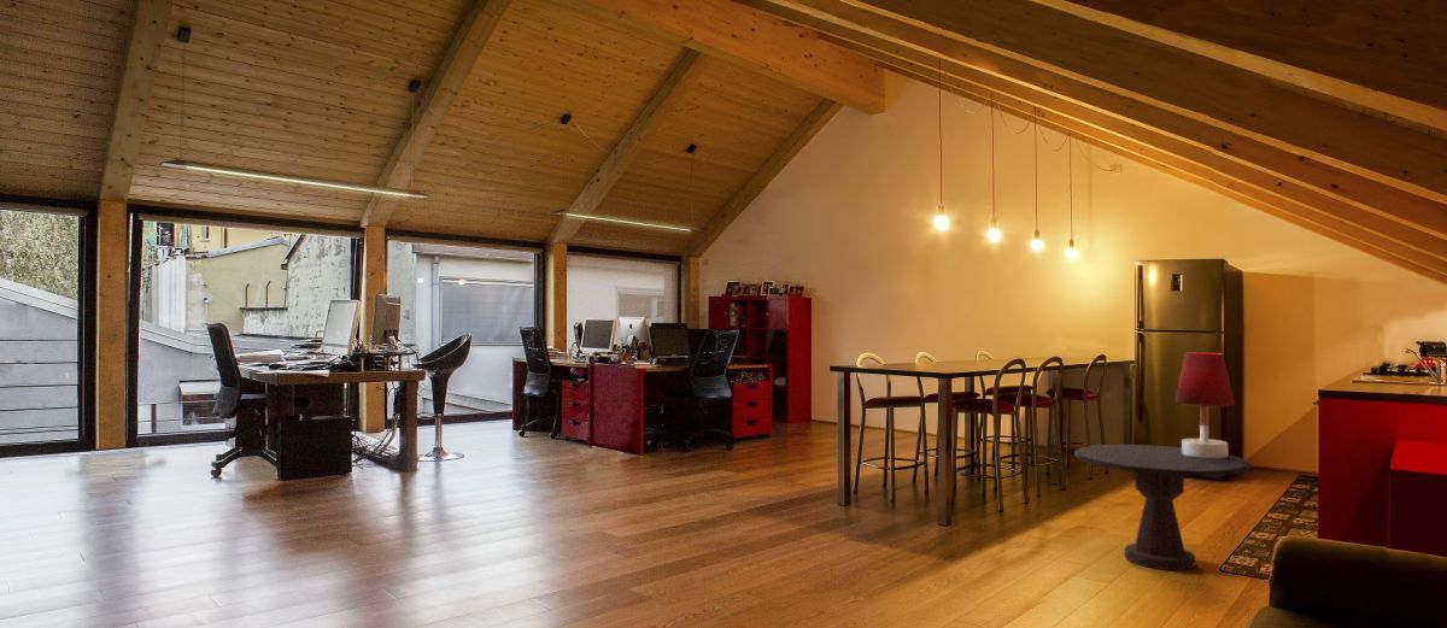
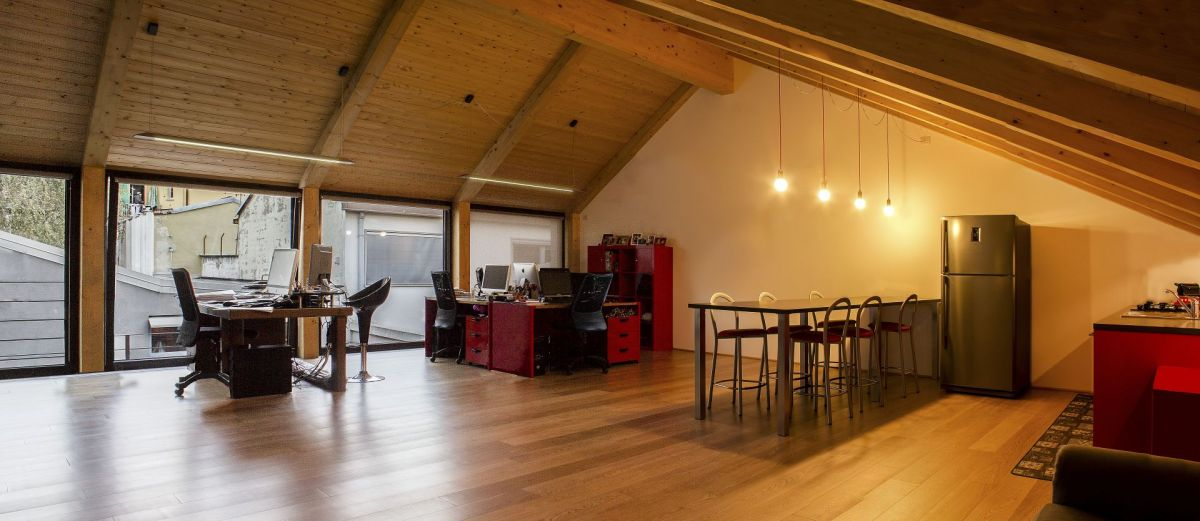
- side table [1073,444,1252,571]
- table lamp [1173,352,1236,458]
